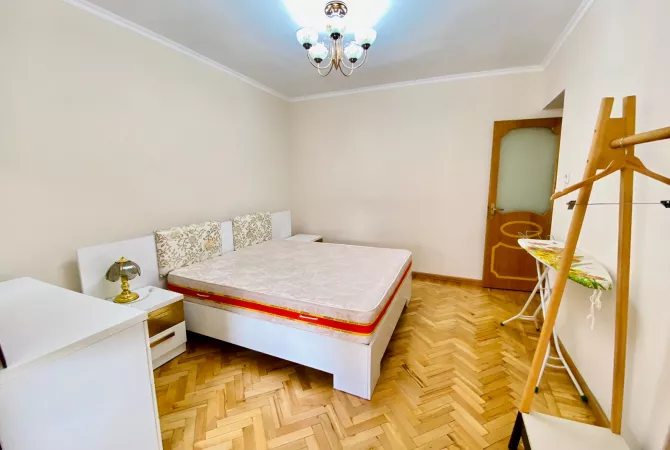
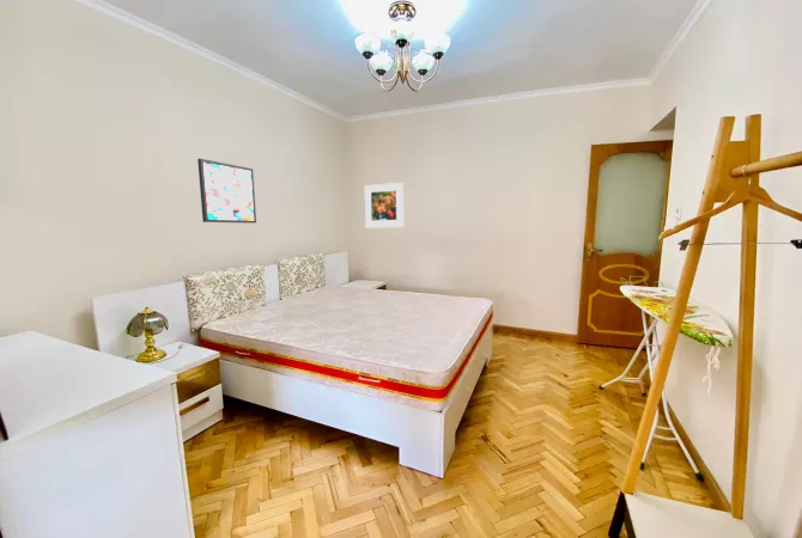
+ wall art [196,158,257,224]
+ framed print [364,182,405,228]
